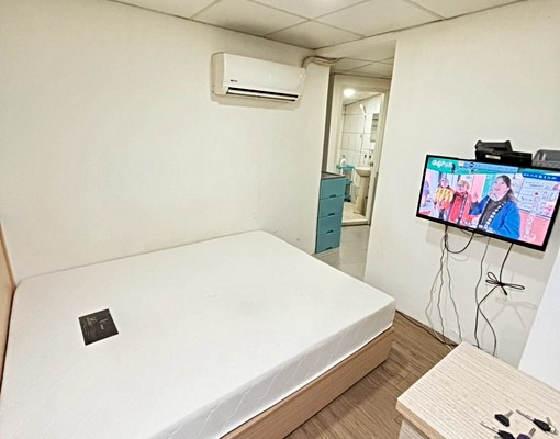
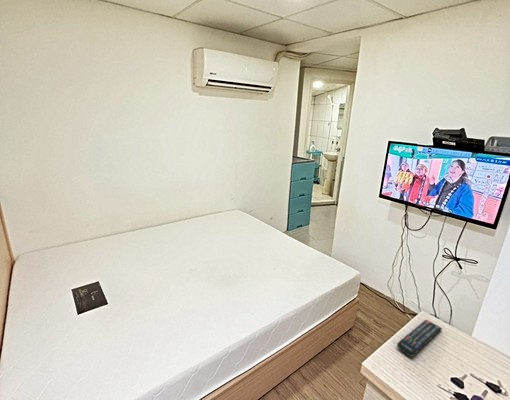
+ remote control [396,319,443,358]
